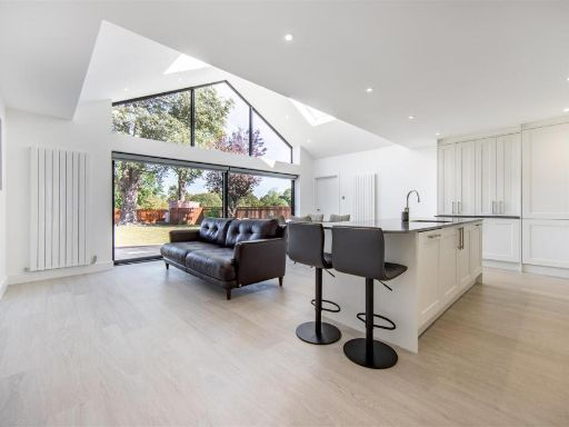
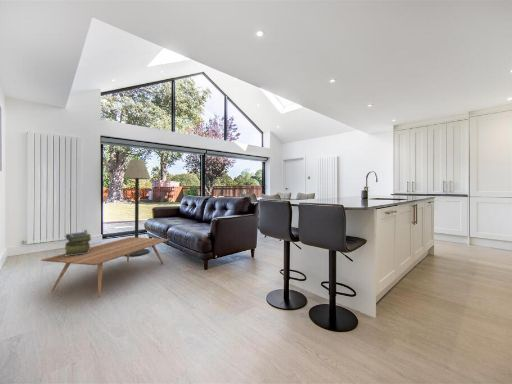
+ coffee table [40,236,170,298]
+ floor lamp [122,158,151,257]
+ stack of books [64,231,93,256]
